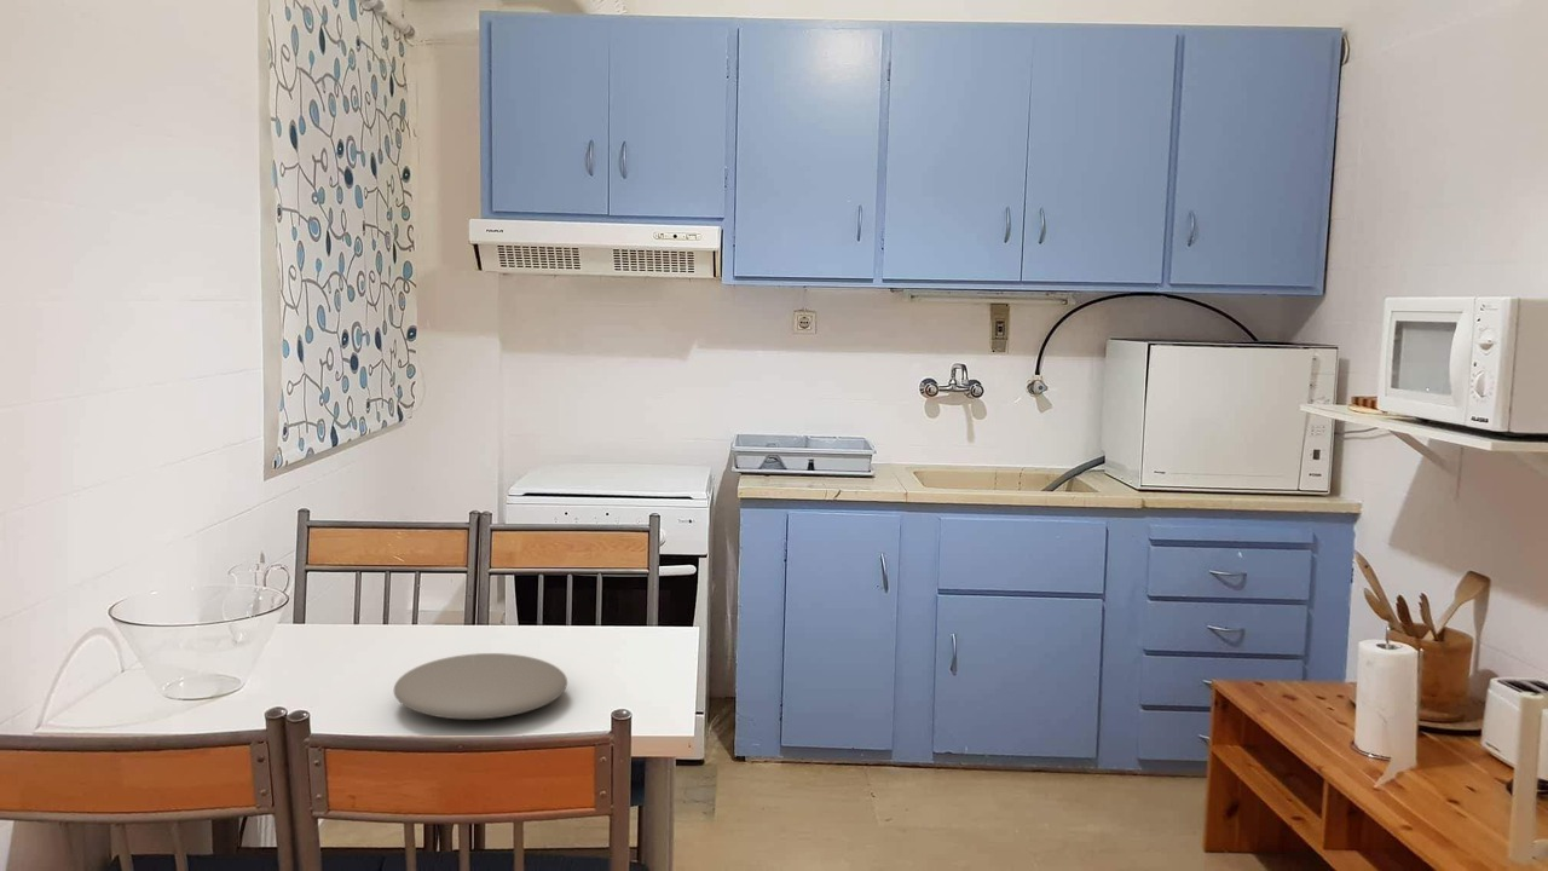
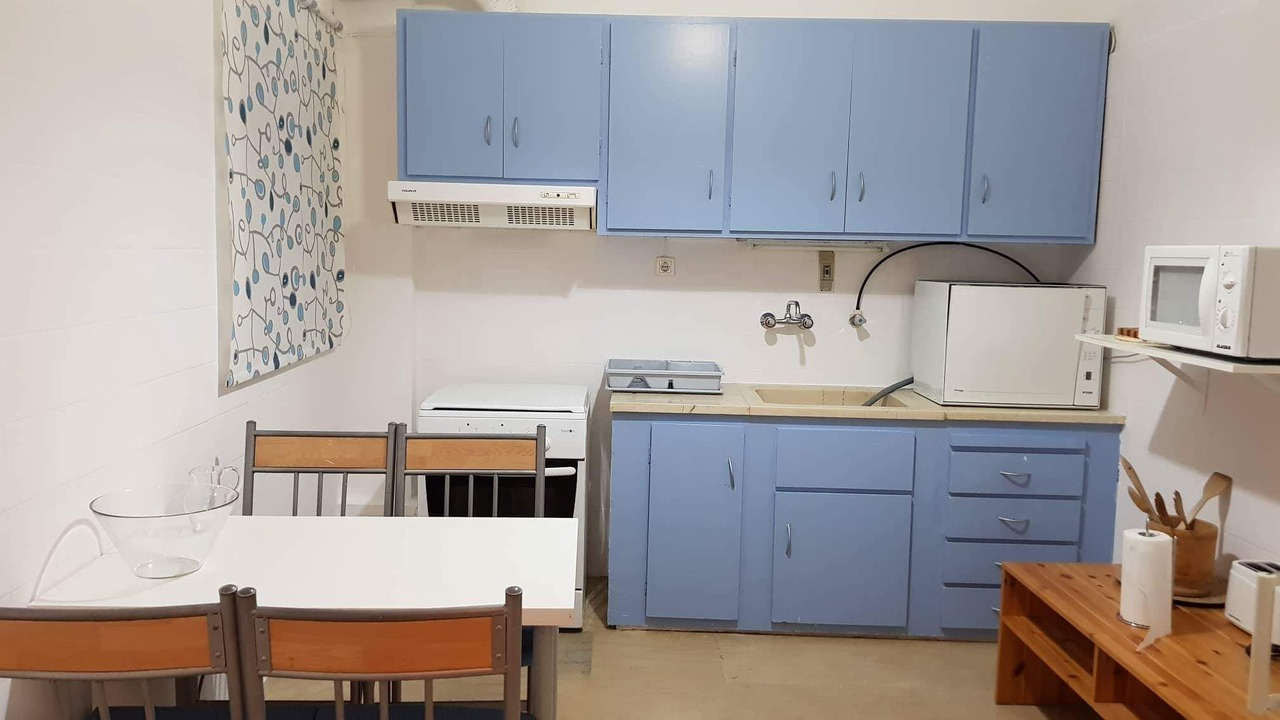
- plate [393,652,568,721]
